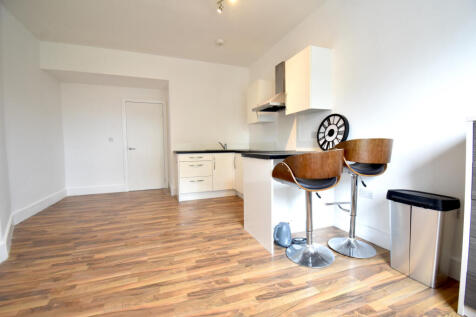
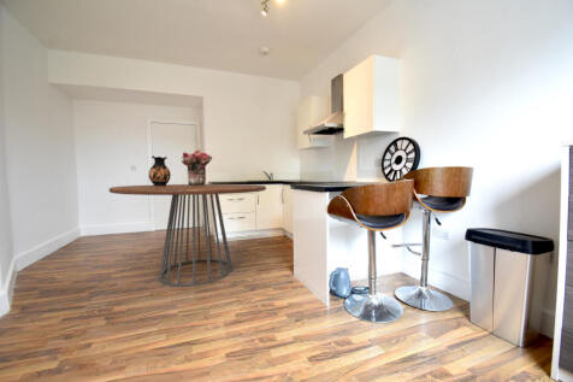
+ dining table [108,183,267,288]
+ ceramic jug [147,154,172,186]
+ bouquet [181,148,213,186]
